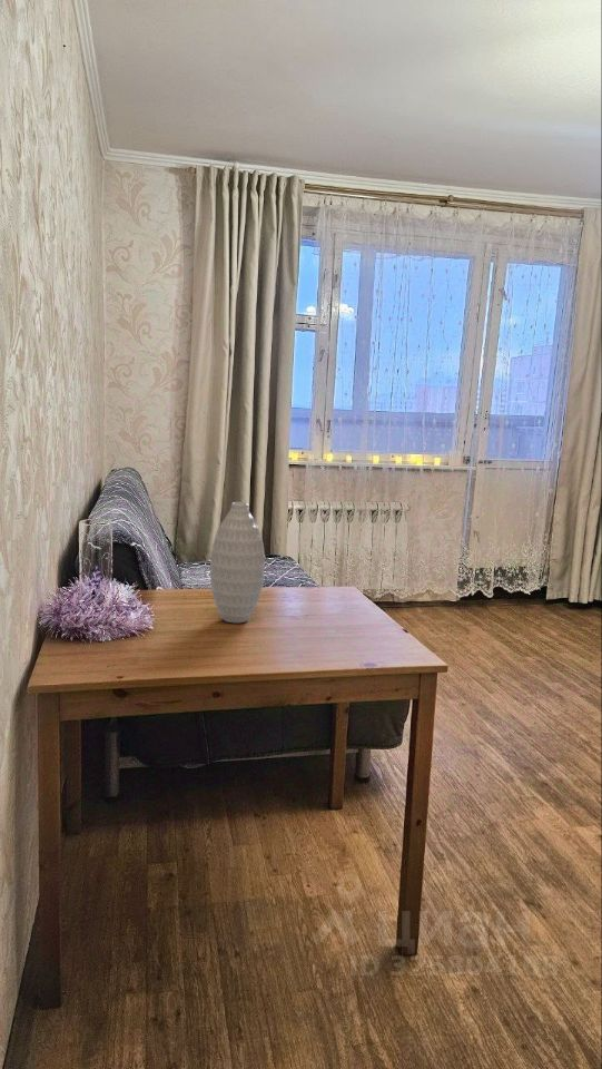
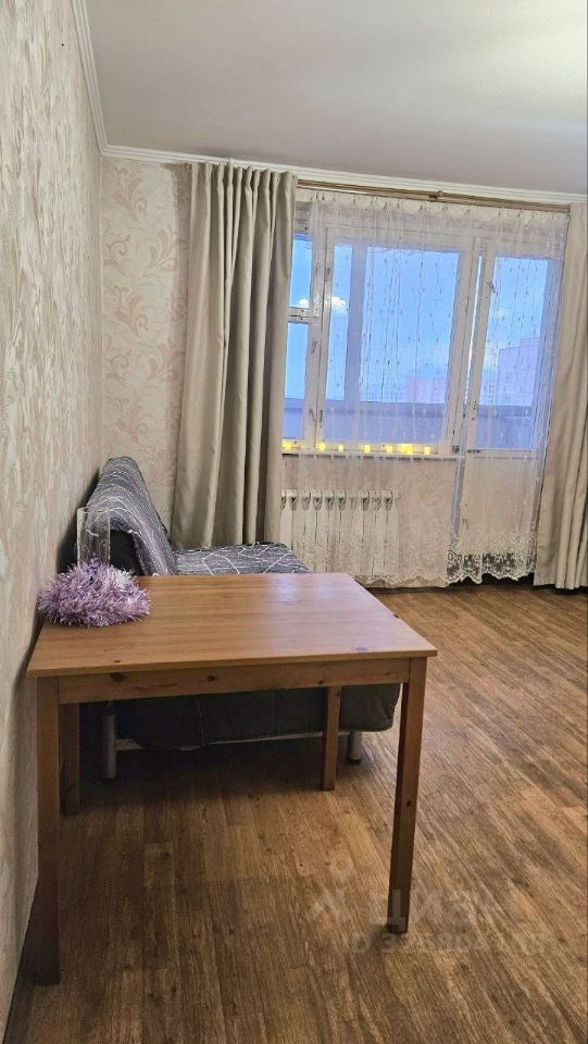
- vase [209,501,266,624]
